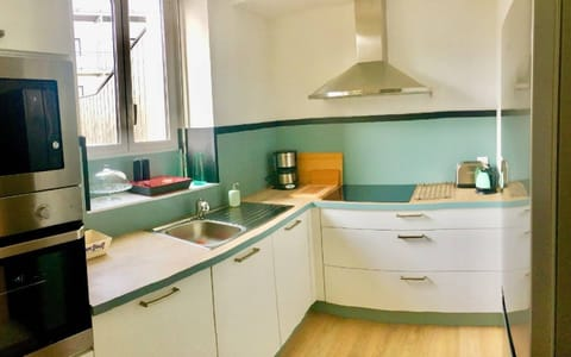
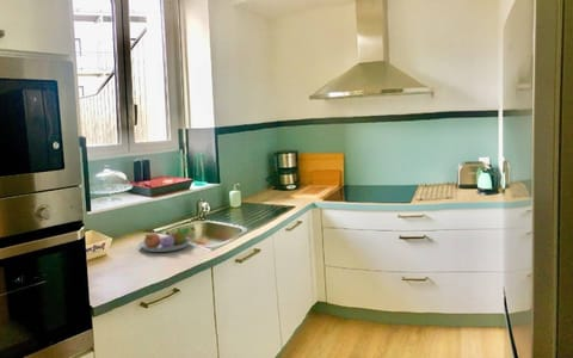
+ fruit bowl [137,226,196,253]
